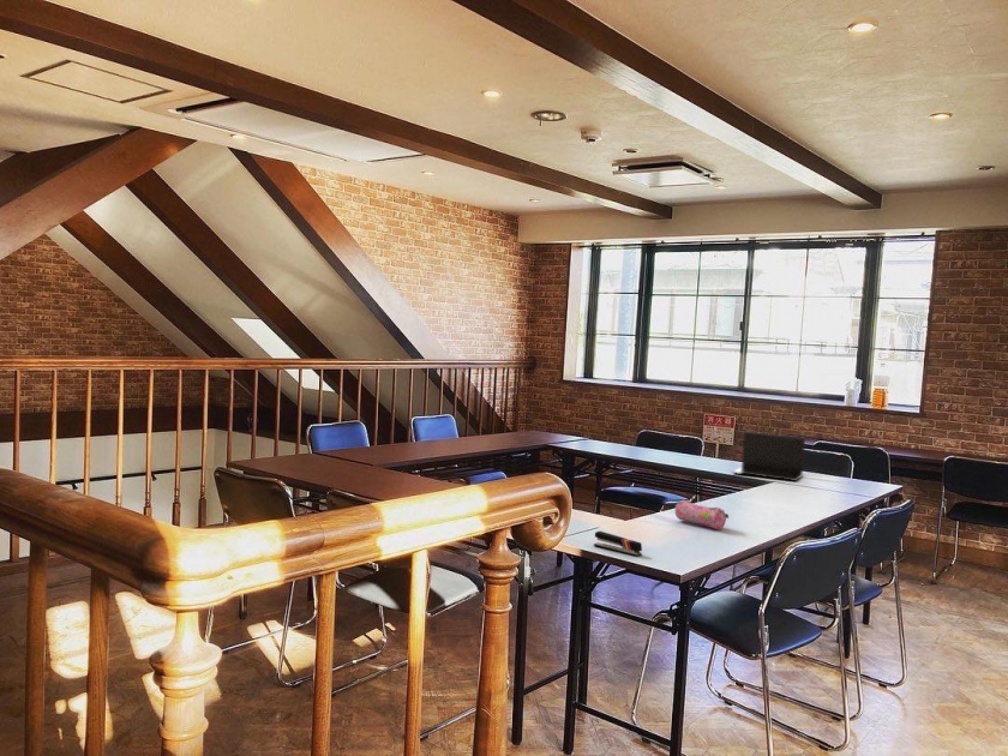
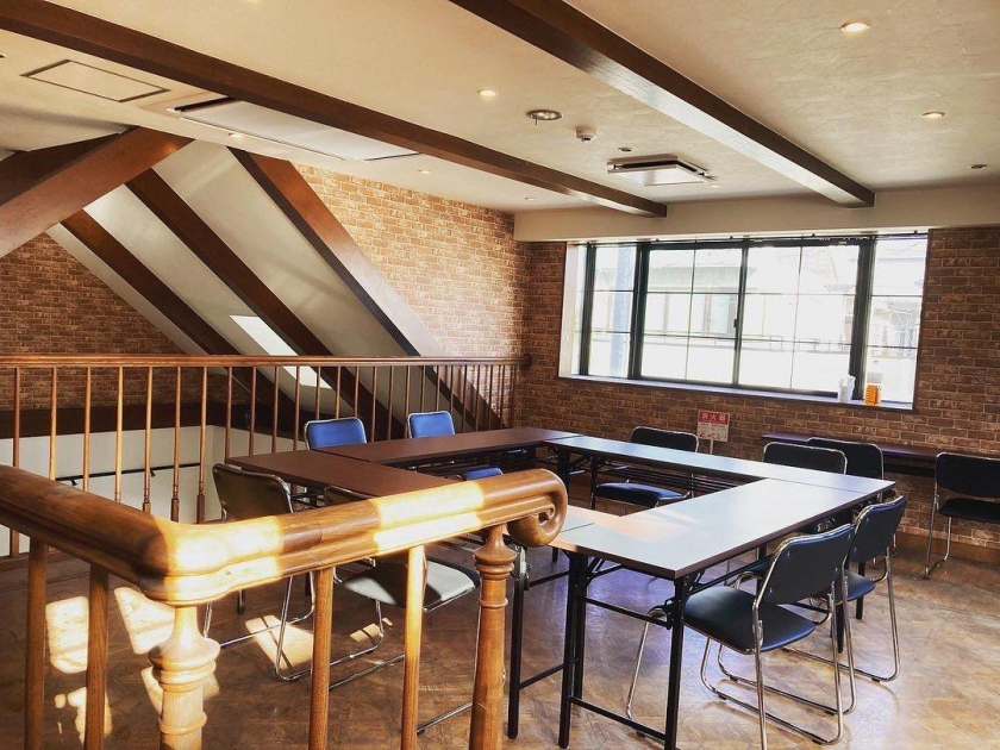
- stapler [593,530,643,558]
- laptop [731,430,806,482]
- pencil case [674,499,730,532]
